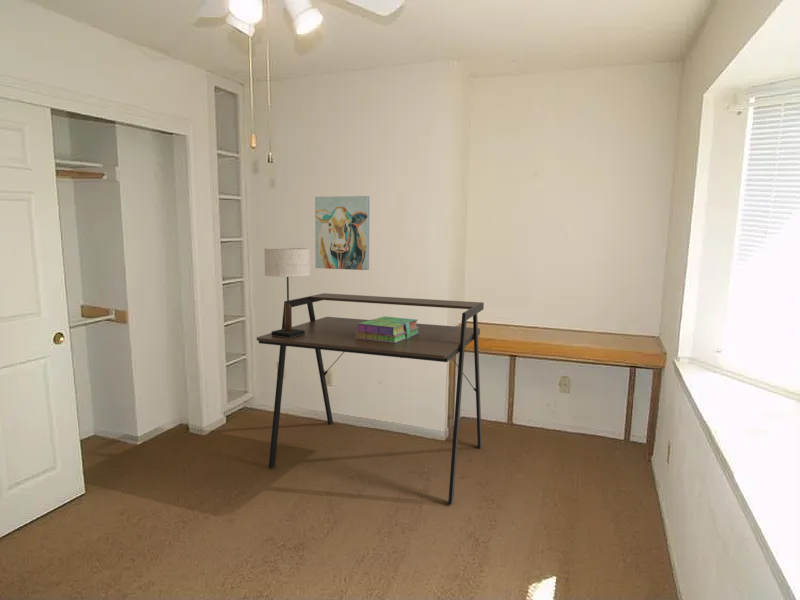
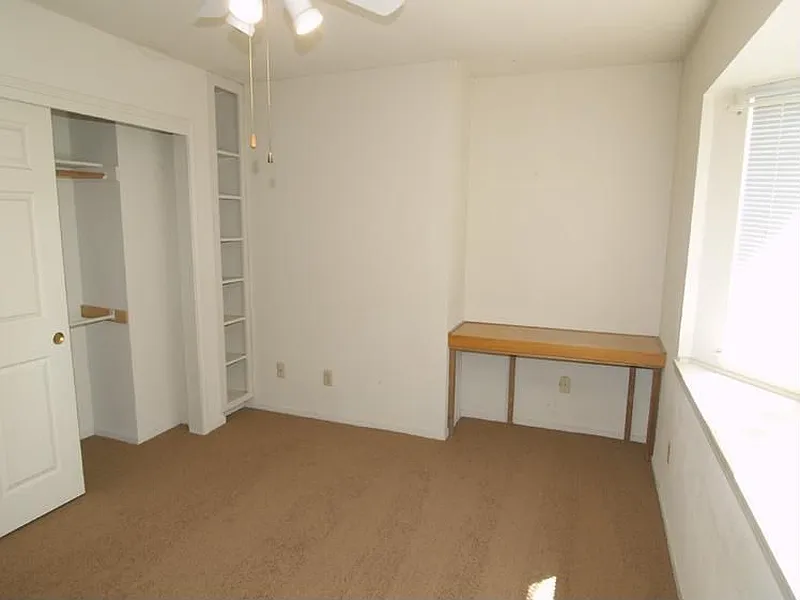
- table lamp [263,247,311,338]
- stack of books [355,316,419,343]
- desk [256,292,485,505]
- wall art [314,195,370,271]
